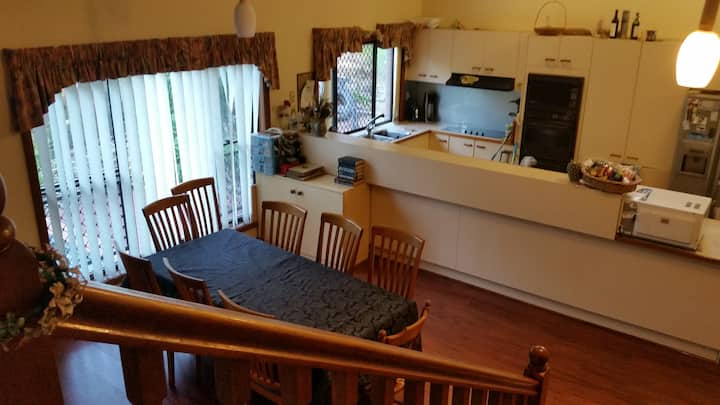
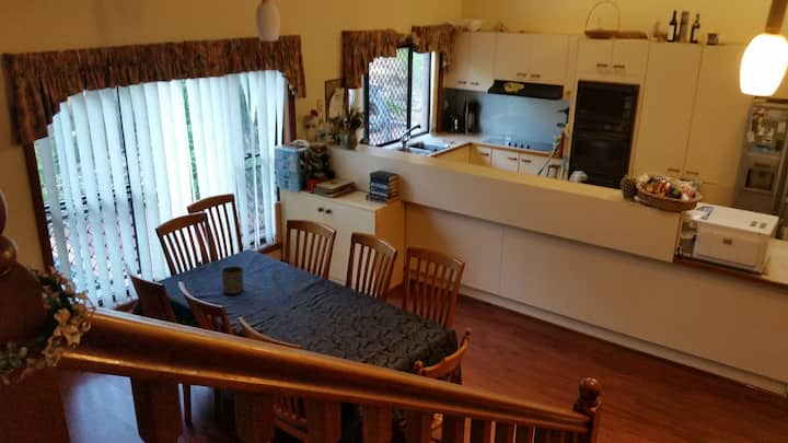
+ cup [221,265,244,295]
